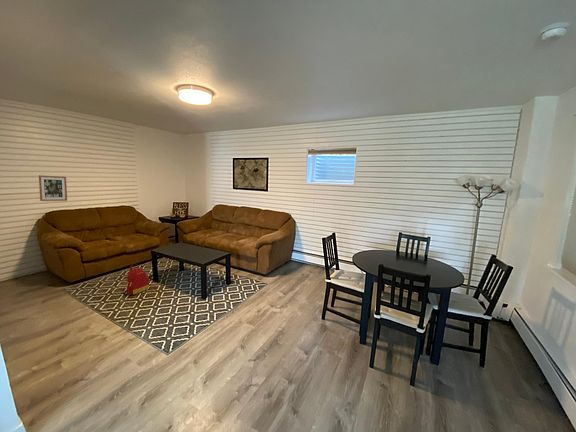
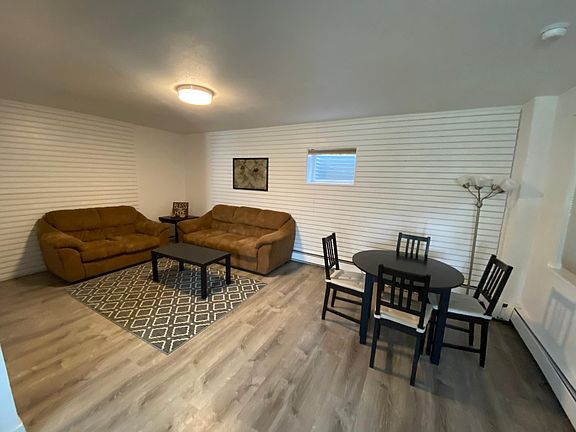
- wall art [38,174,68,202]
- backpack [125,264,150,296]
